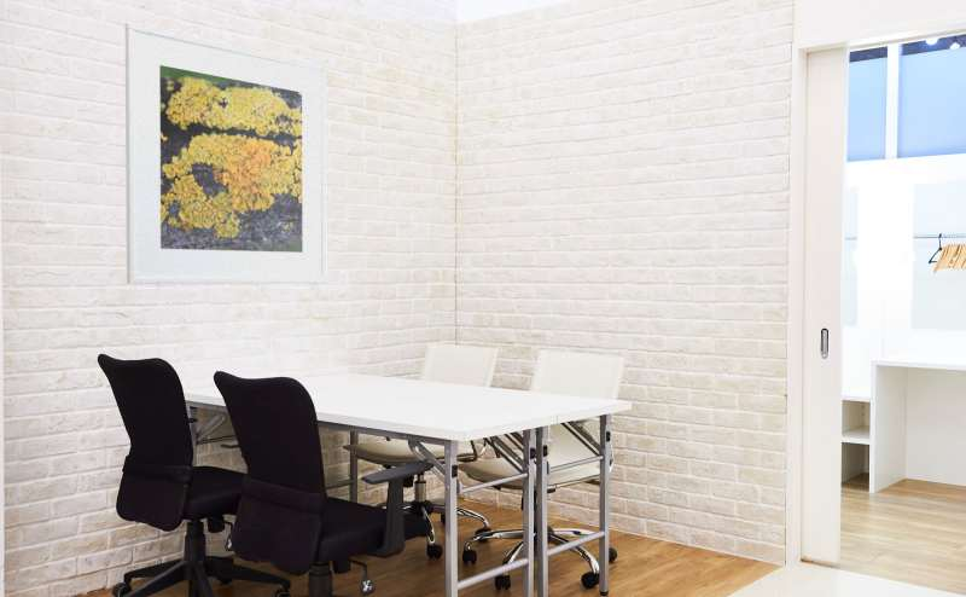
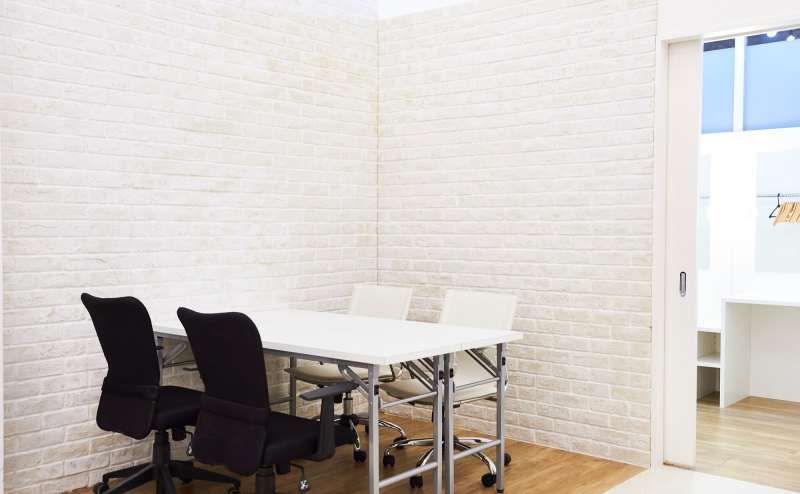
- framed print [124,22,327,285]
